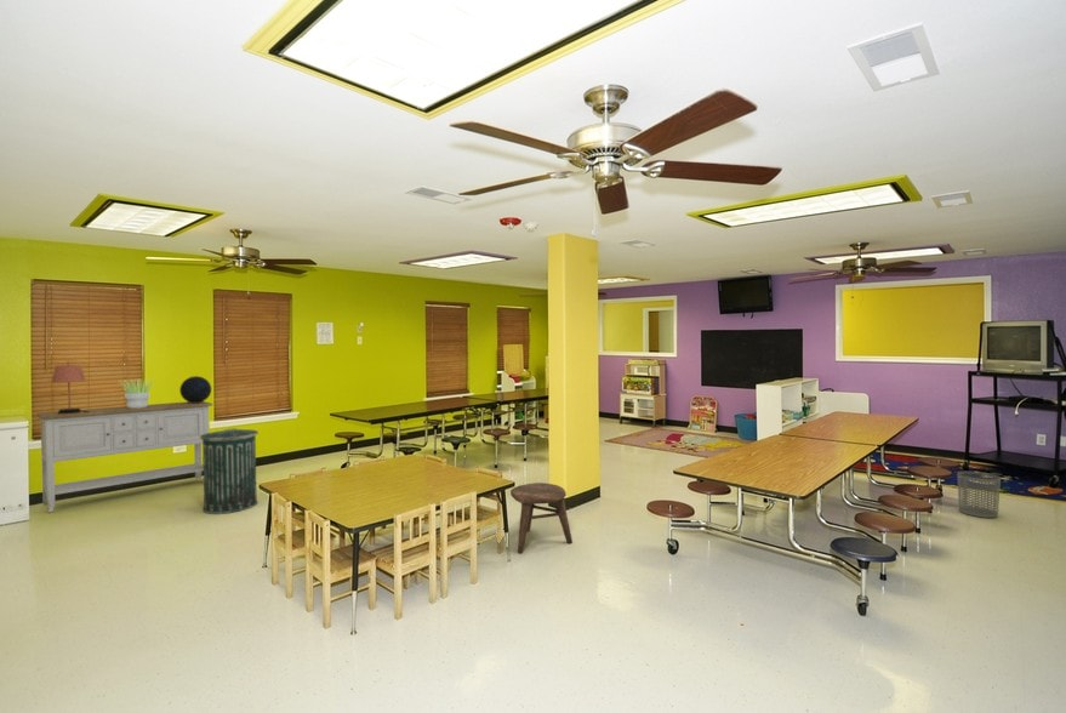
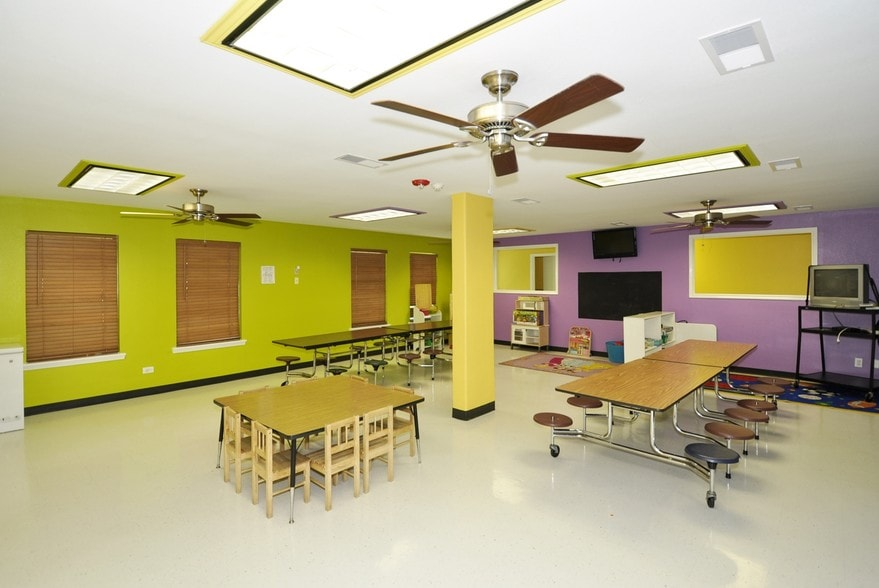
- table lamp [51,360,90,413]
- stool [509,481,574,554]
- decorative globe [178,375,212,403]
- potted plant [119,377,154,409]
- sideboard [34,400,213,513]
- trash can [199,427,260,515]
- waste bin [957,470,1002,519]
